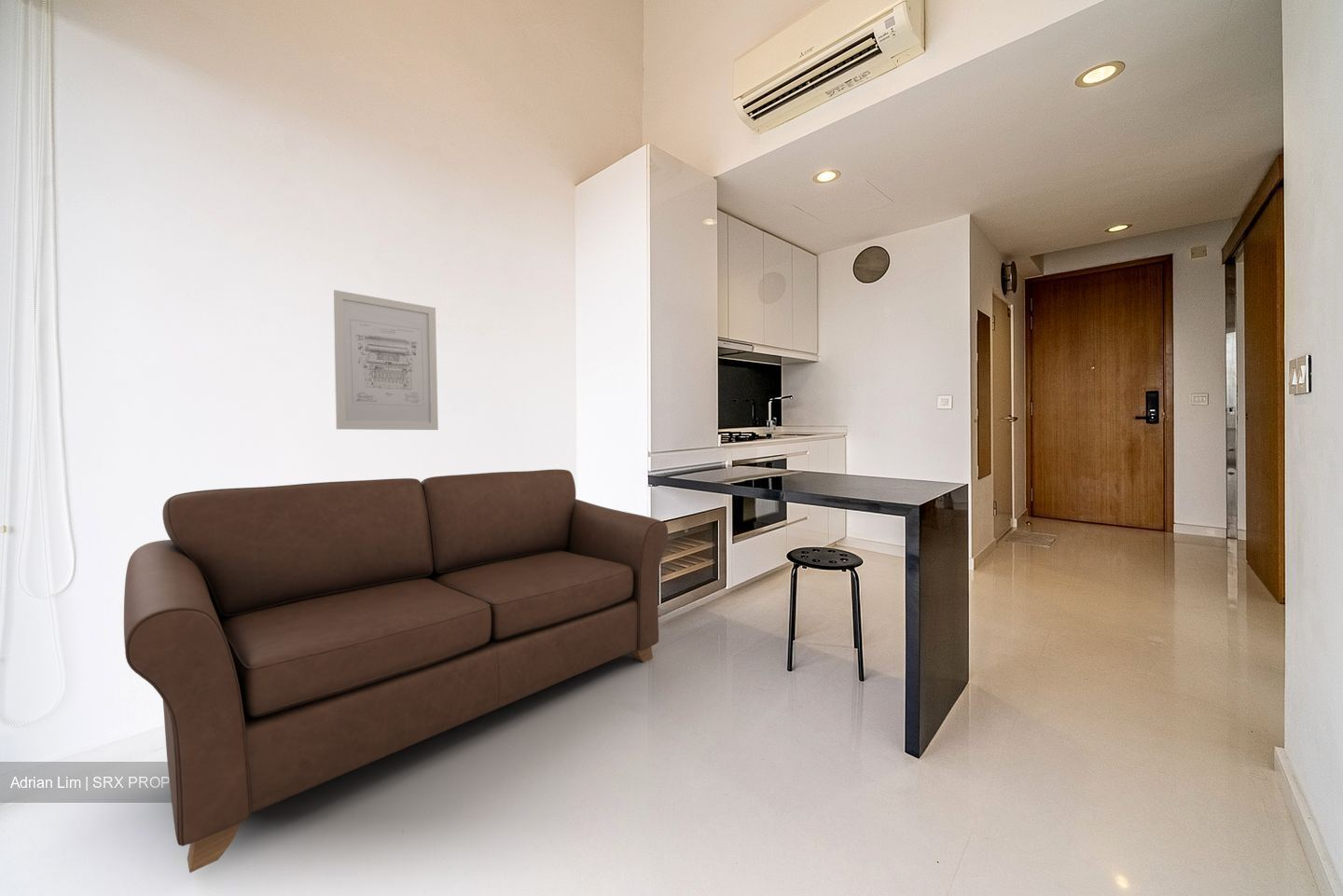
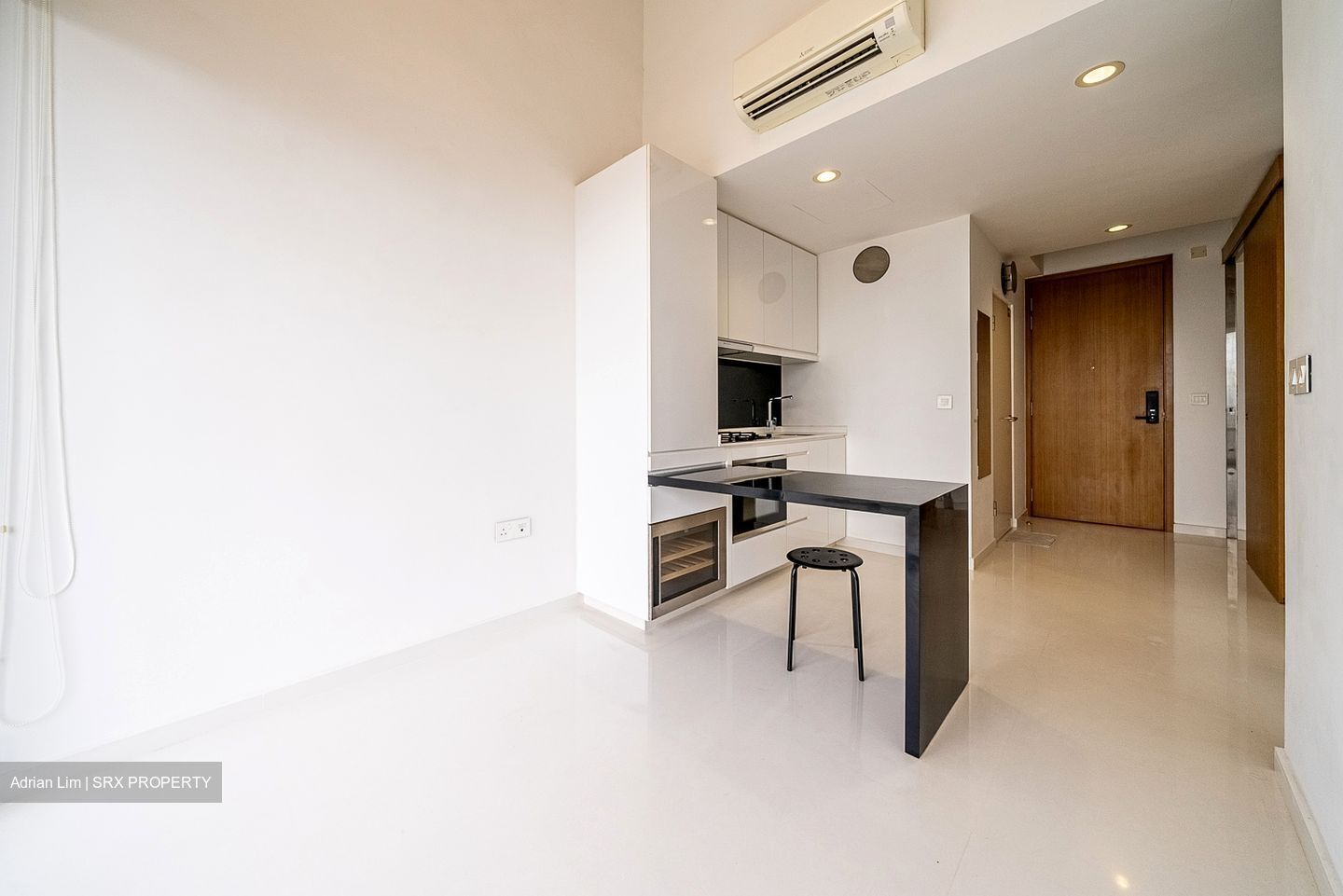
- sofa [123,468,669,874]
- wall art [332,289,439,431]
